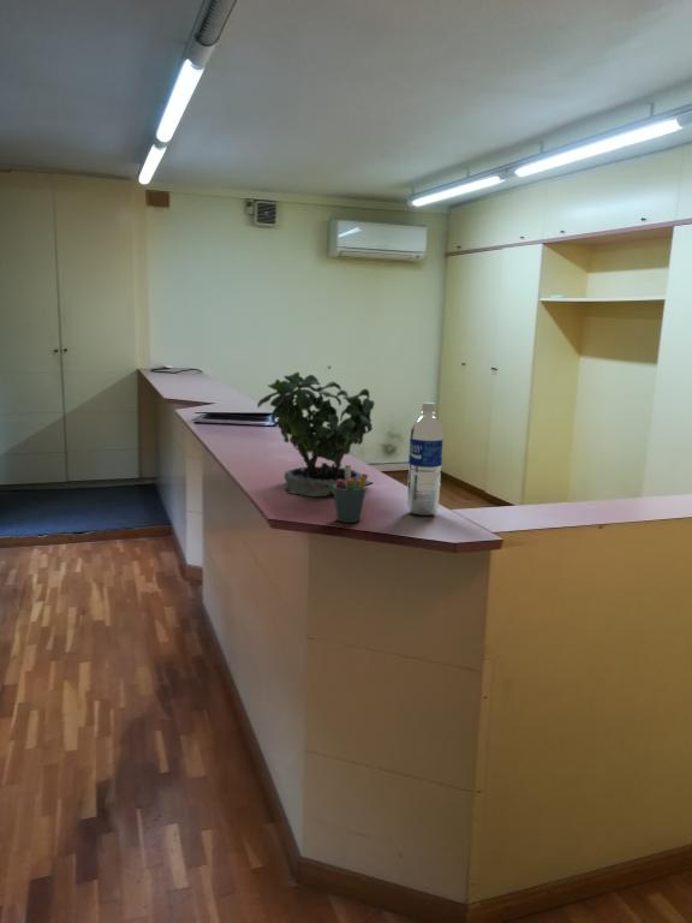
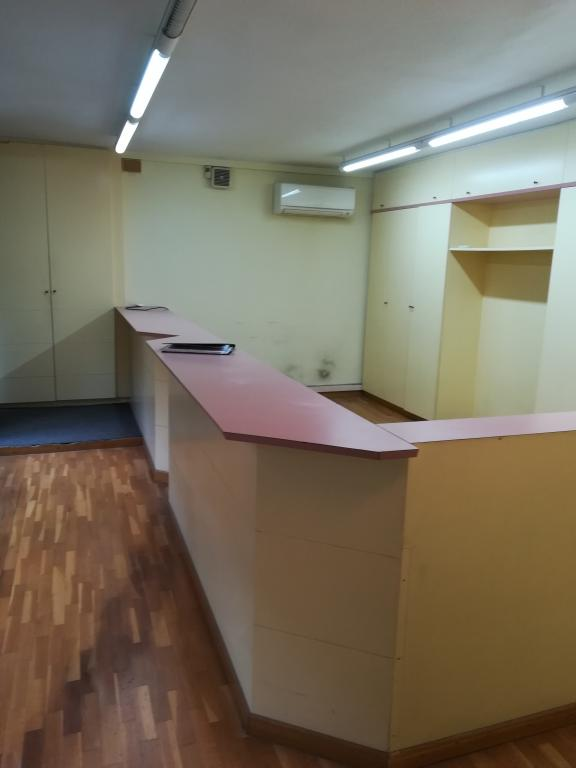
- potted plant [256,365,376,498]
- pen holder [333,464,369,524]
- water bottle [406,401,445,517]
